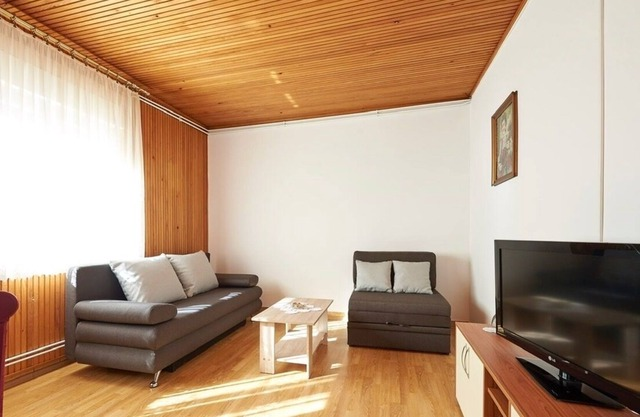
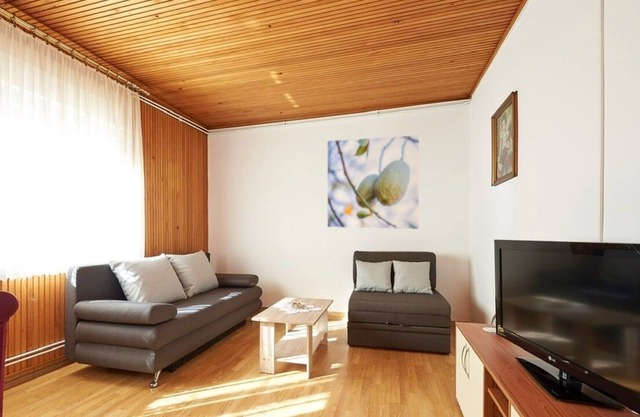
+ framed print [326,134,420,230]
